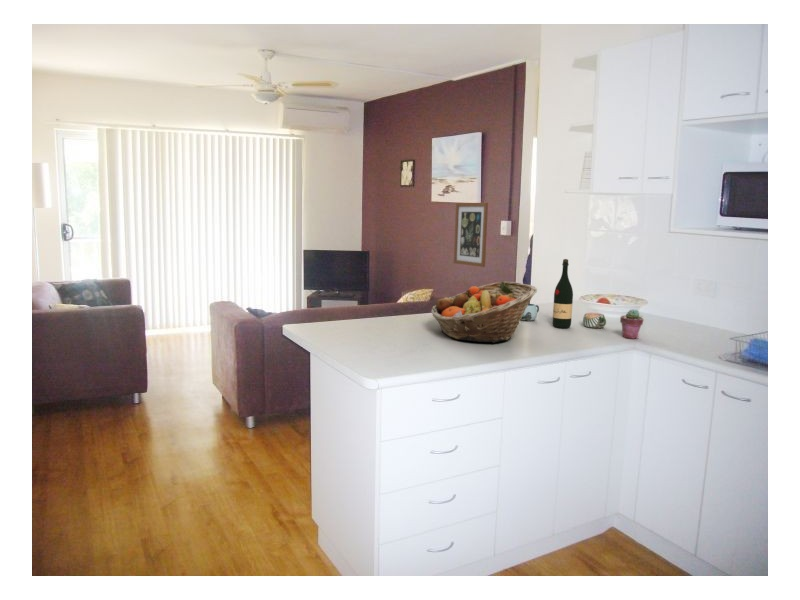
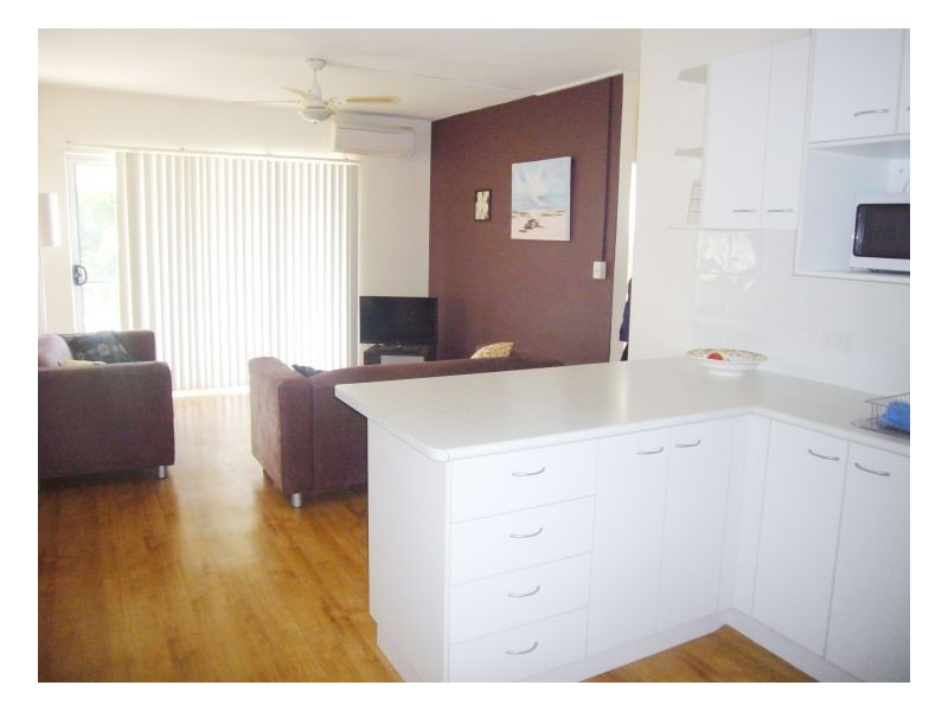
- mug [521,303,540,321]
- mug [582,311,607,329]
- potted succulent [619,308,645,340]
- wine bottle [552,258,574,329]
- fruit basket [430,280,538,344]
- wall art [453,202,489,268]
